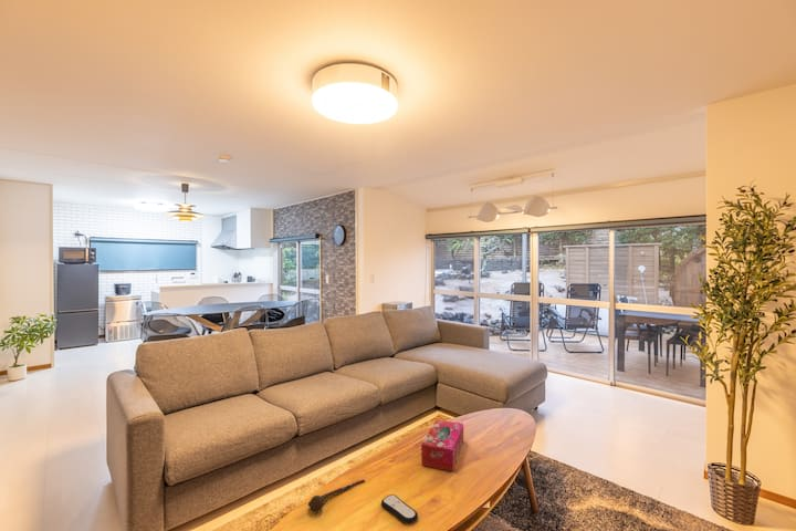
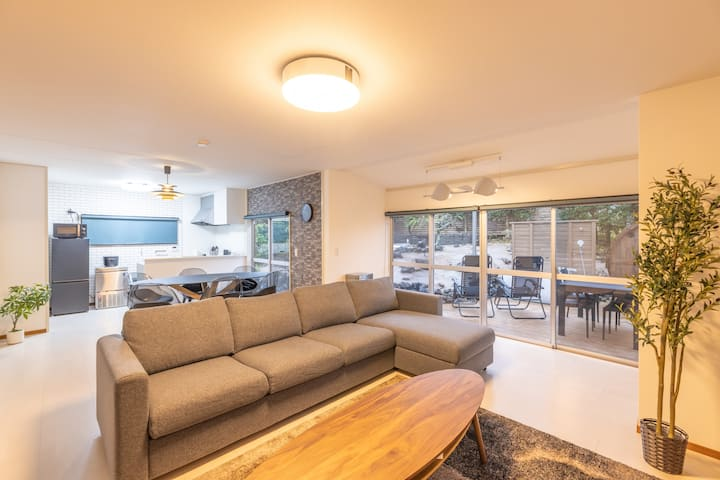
- tissue box [420,418,464,472]
- spoon [307,478,366,513]
- remote control [380,493,419,524]
